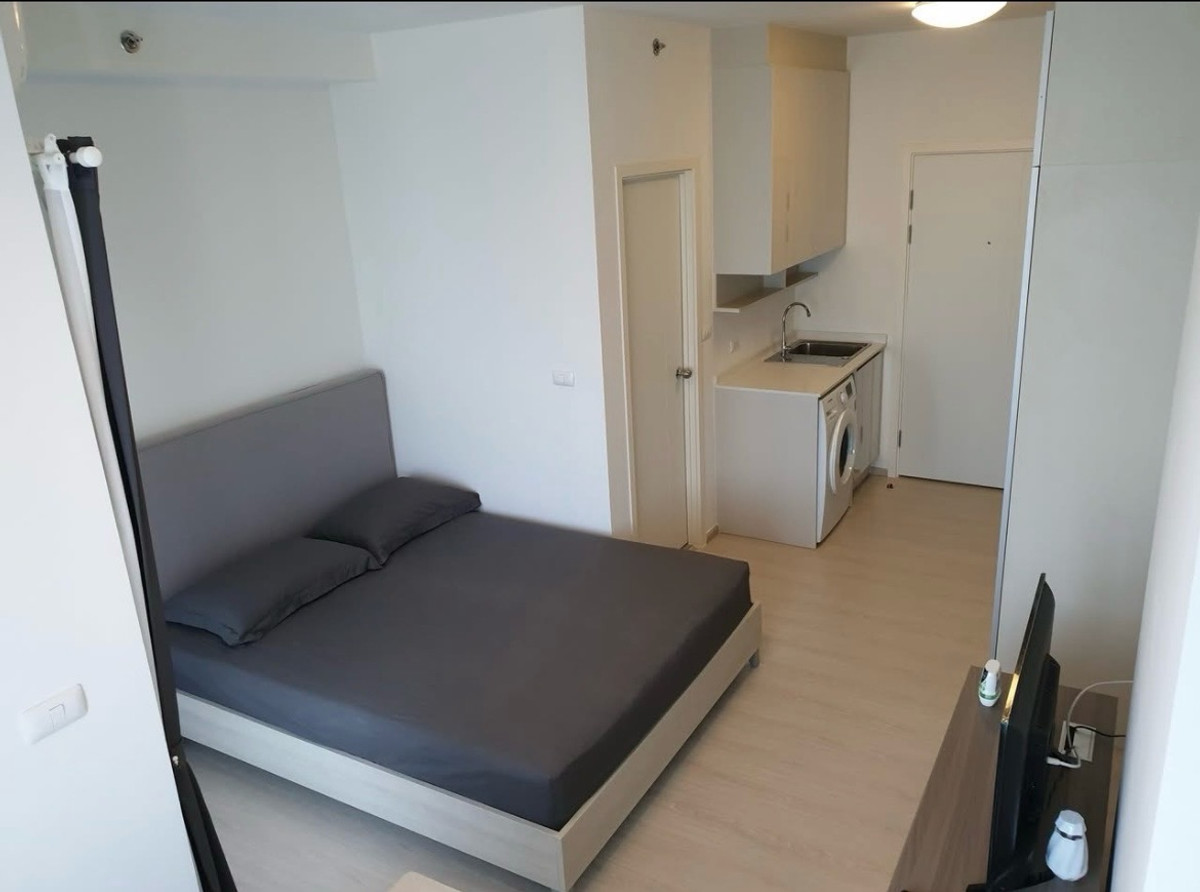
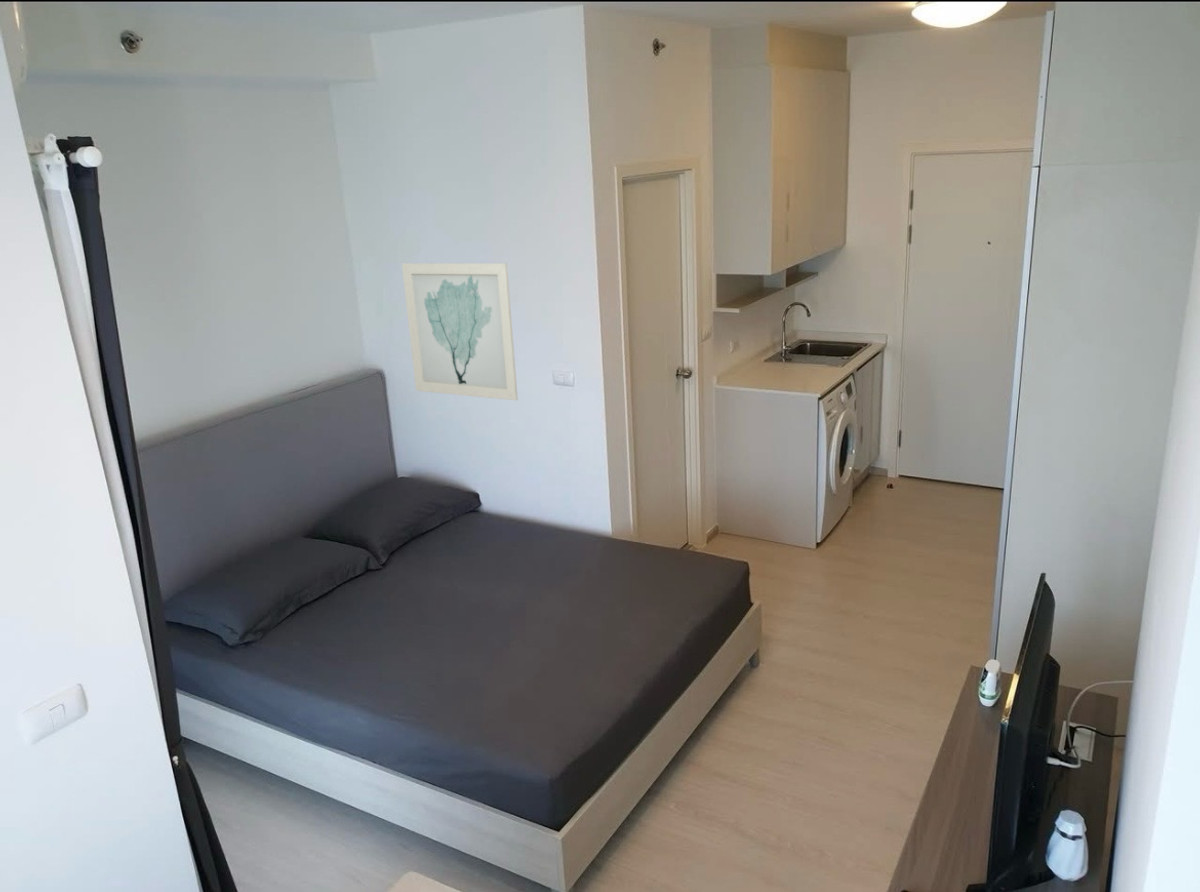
+ wall art [401,262,519,401]
